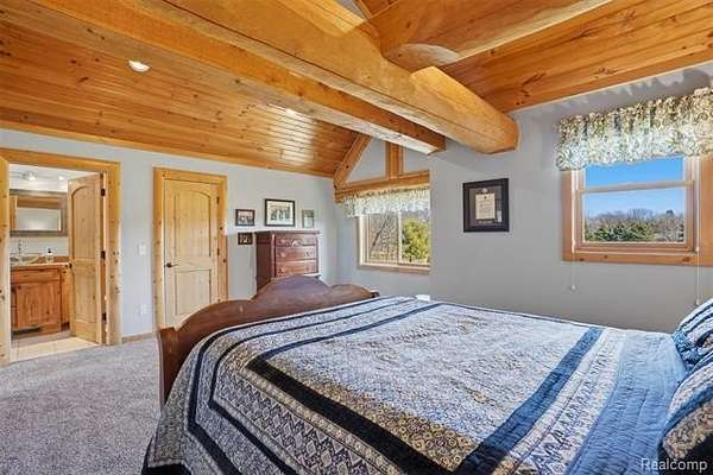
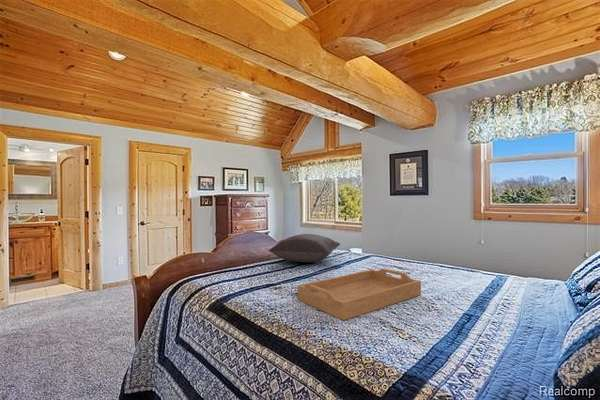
+ serving tray [297,268,422,321]
+ pillow [267,233,341,263]
